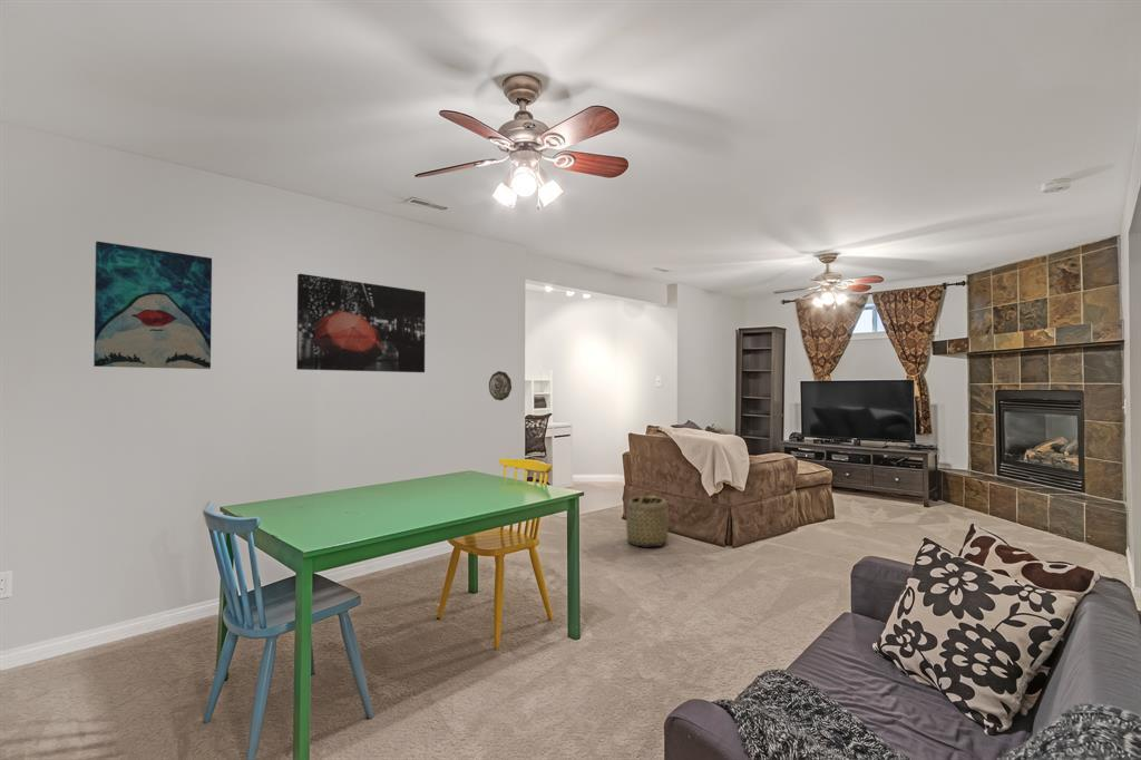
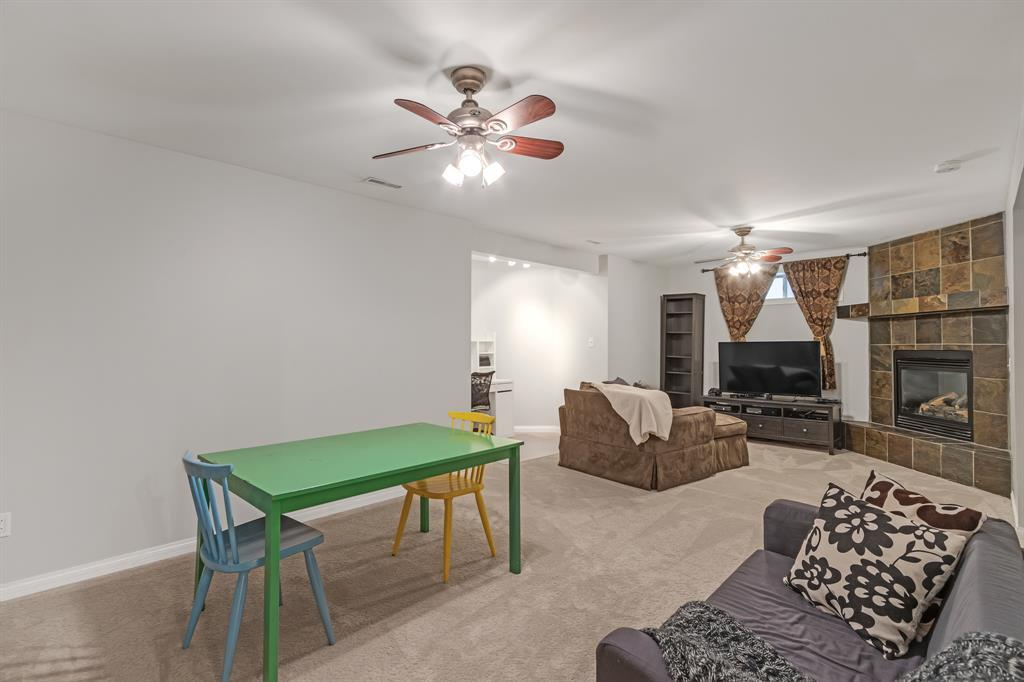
- wall art [92,241,213,370]
- basket [625,491,670,547]
- wall art [295,273,427,373]
- decorative plate [488,370,513,401]
